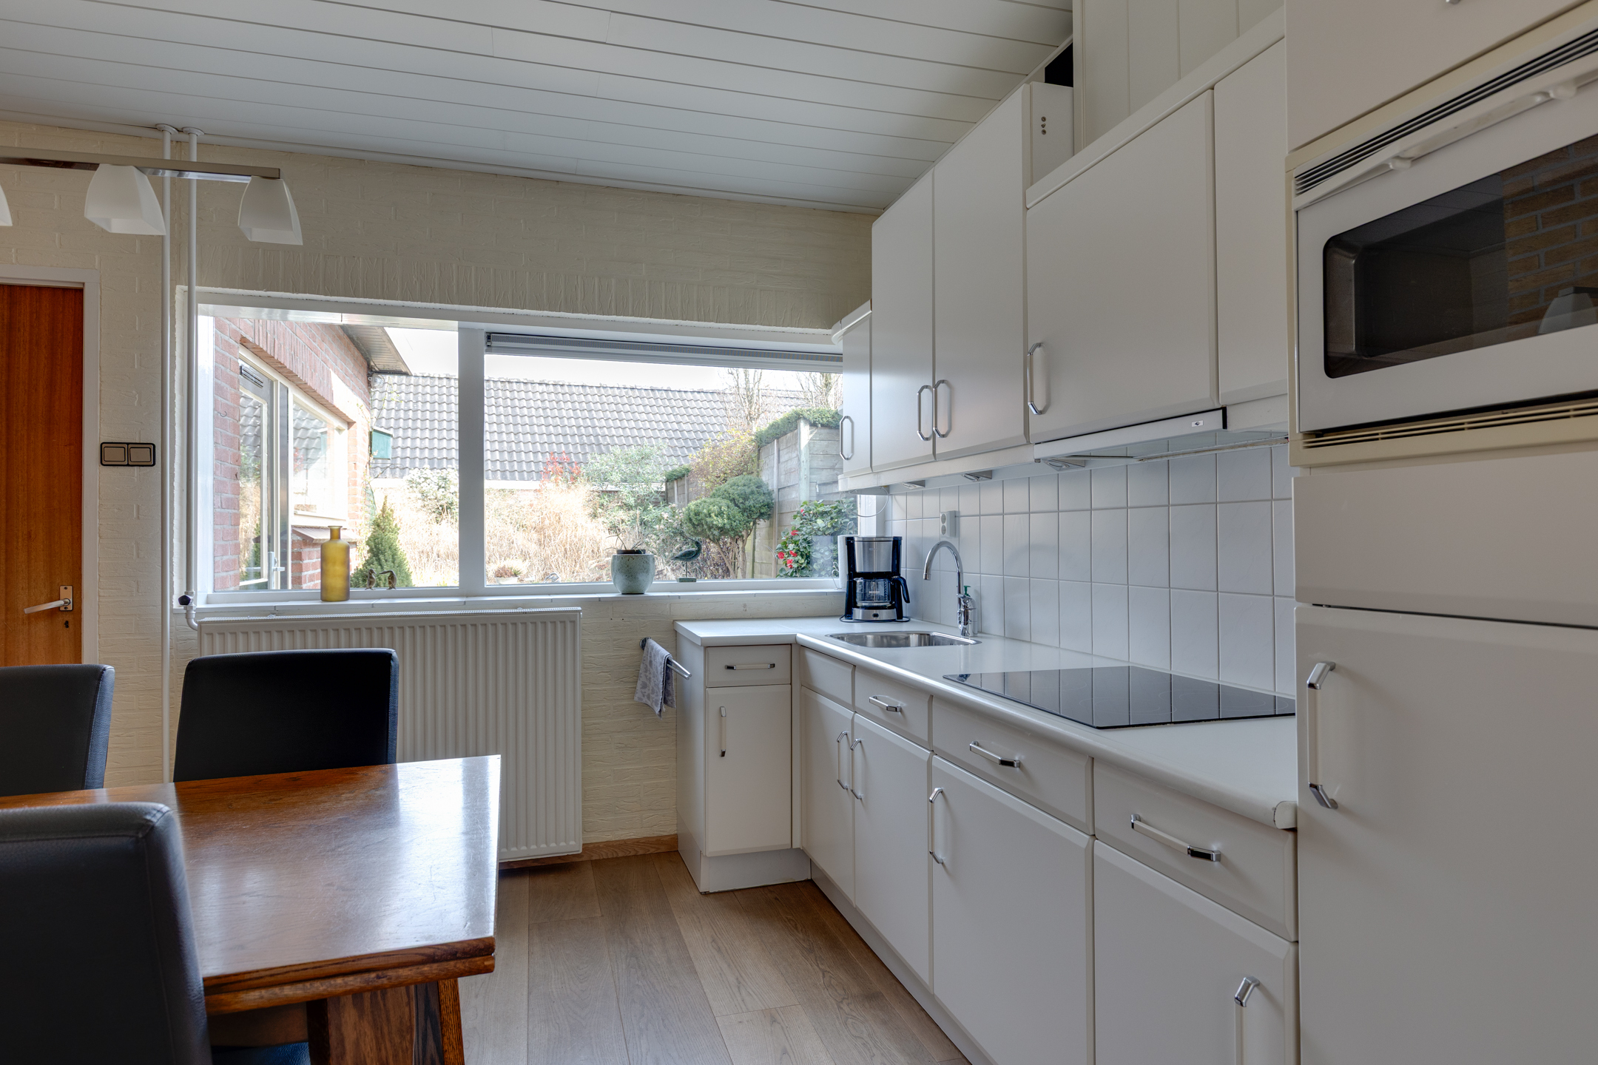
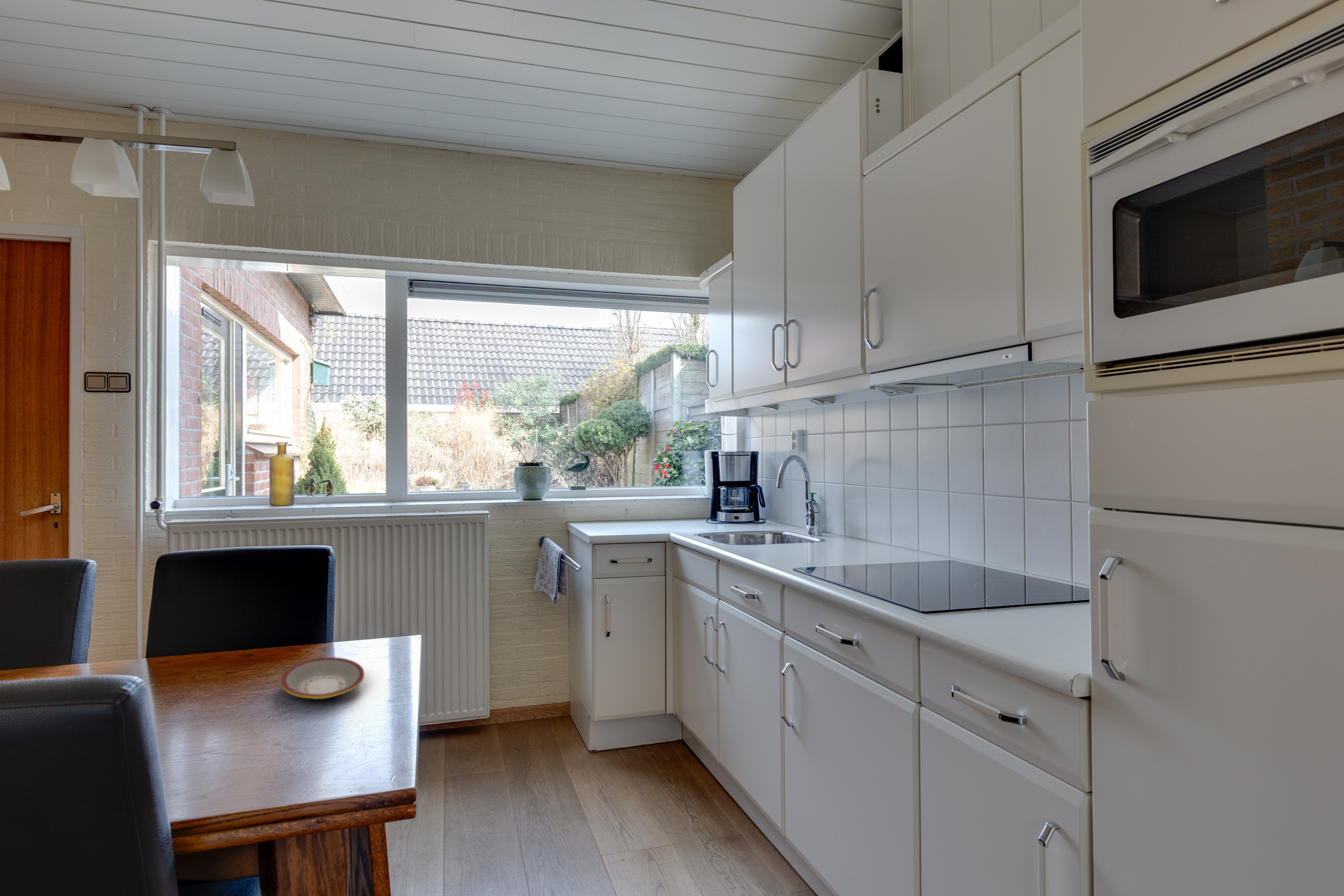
+ plate [280,656,365,700]
